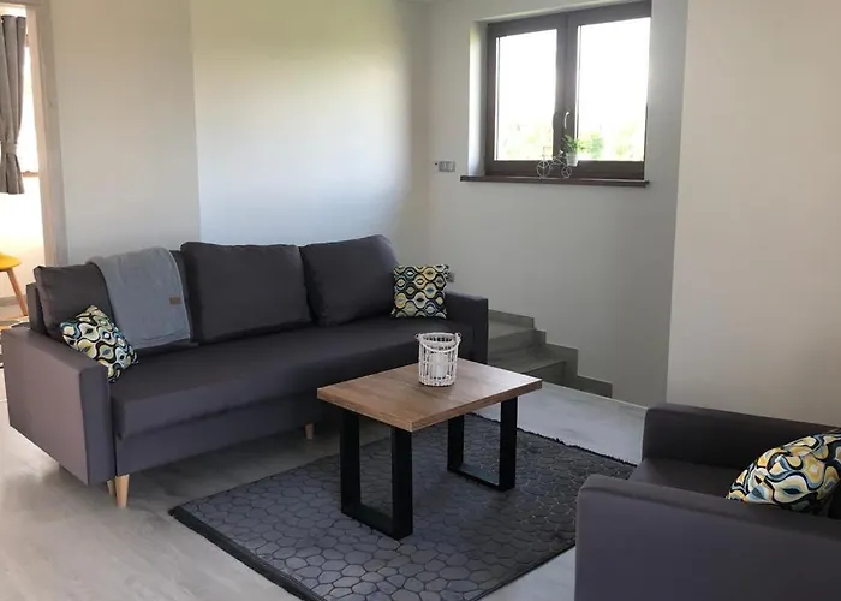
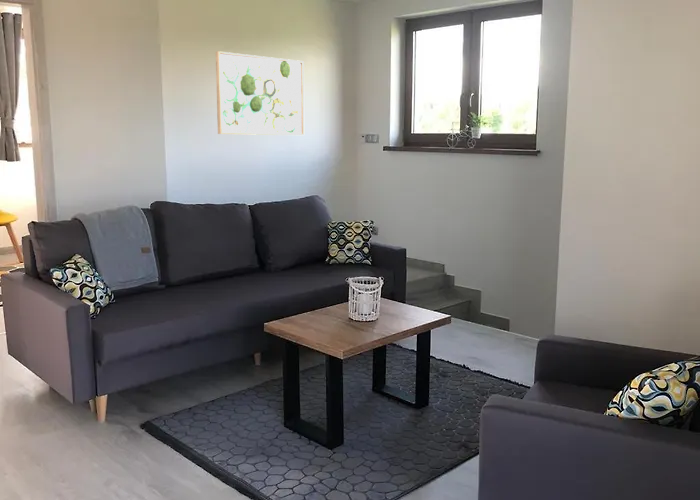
+ wall art [215,50,305,136]
